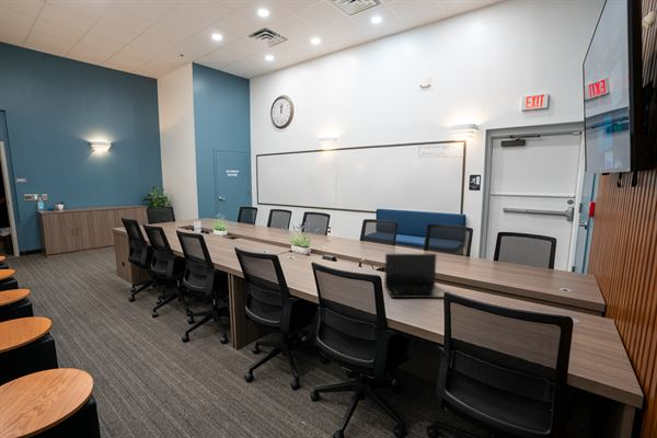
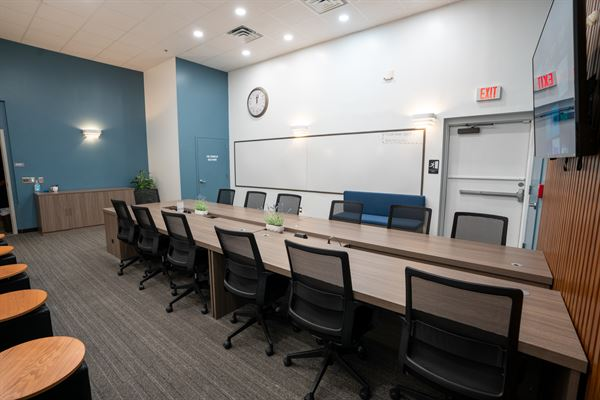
- laptop [383,253,445,299]
